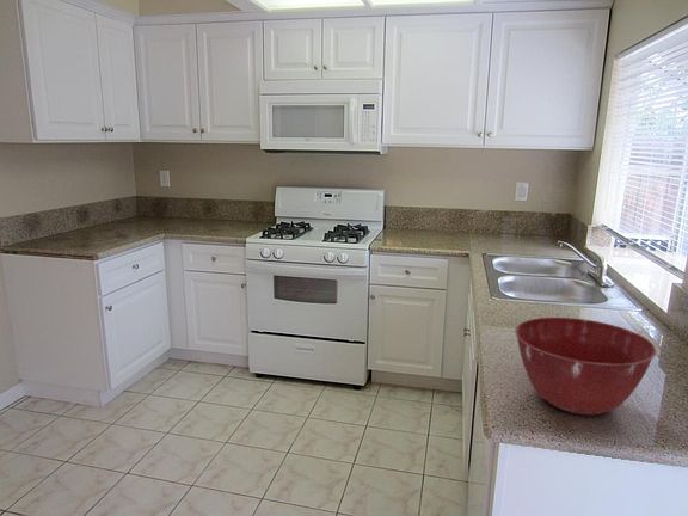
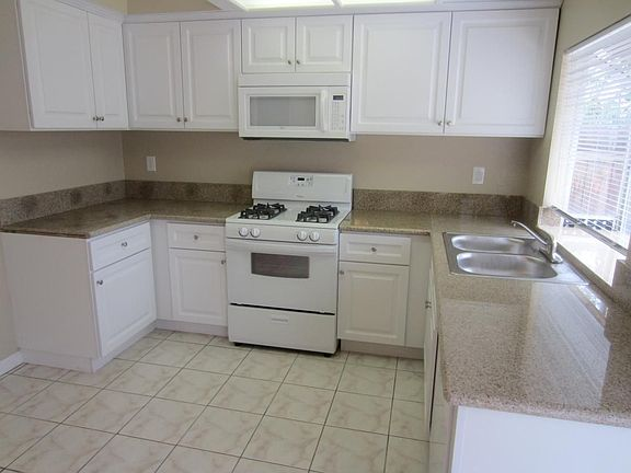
- mixing bowl [514,317,657,416]
